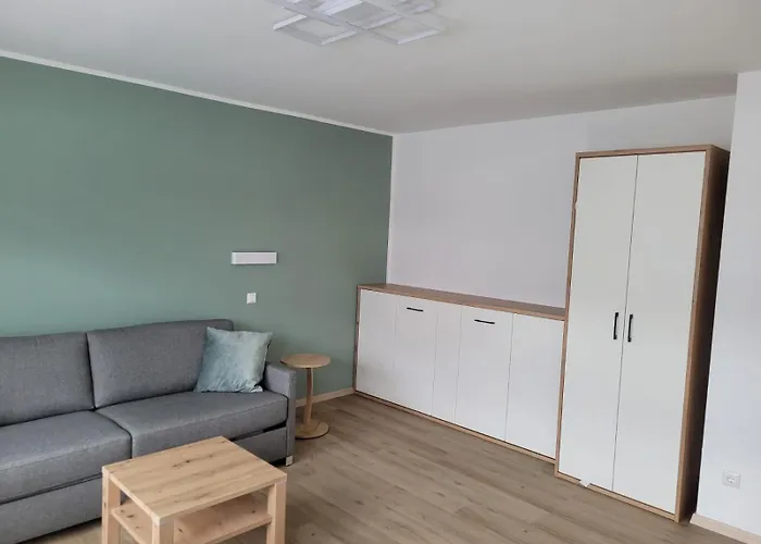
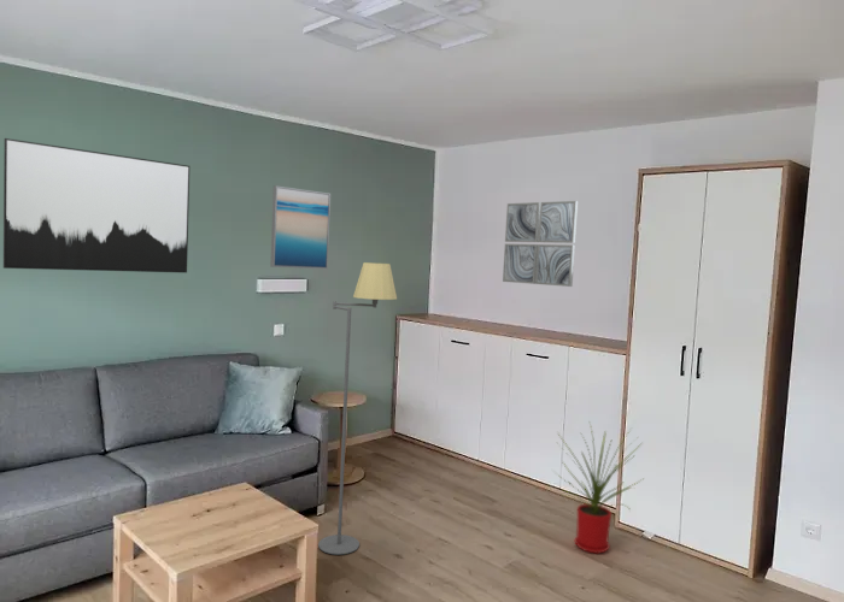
+ wall art [2,137,191,275]
+ floor lamp [317,261,398,556]
+ house plant [551,421,645,554]
+ wall art [269,184,332,270]
+ wall art [502,200,579,288]
